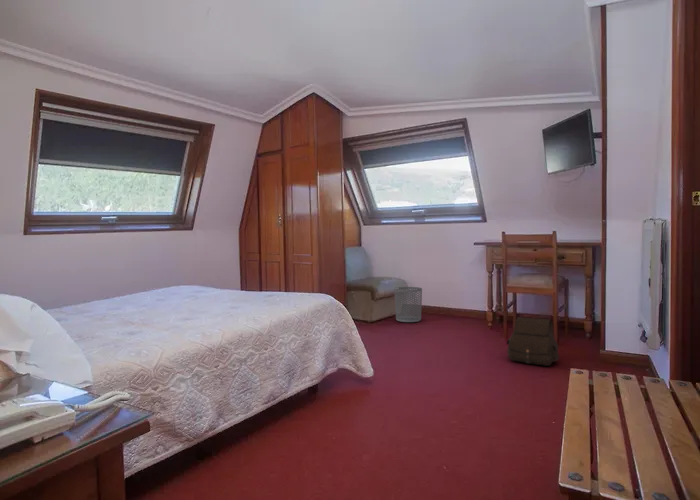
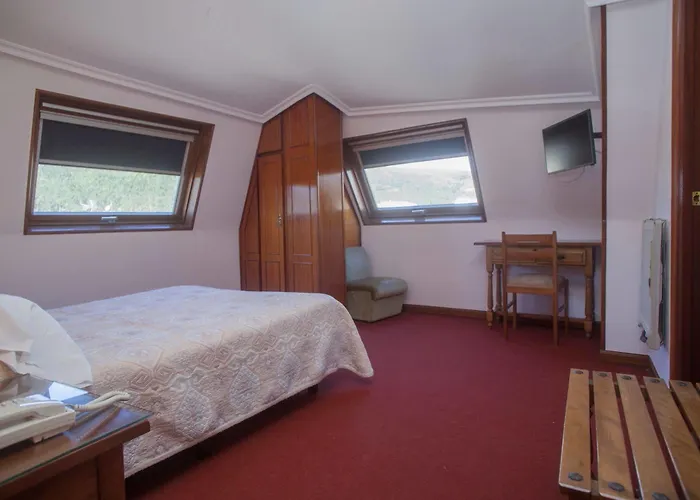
- satchel [506,316,560,367]
- waste bin [393,286,423,323]
